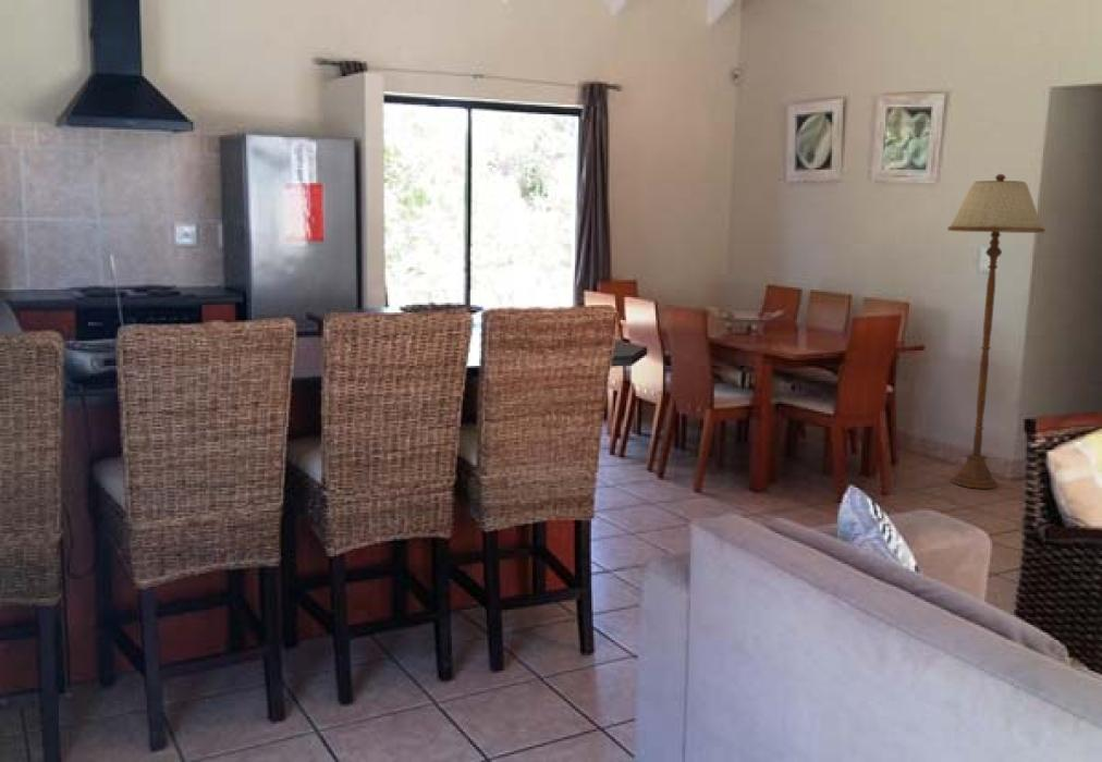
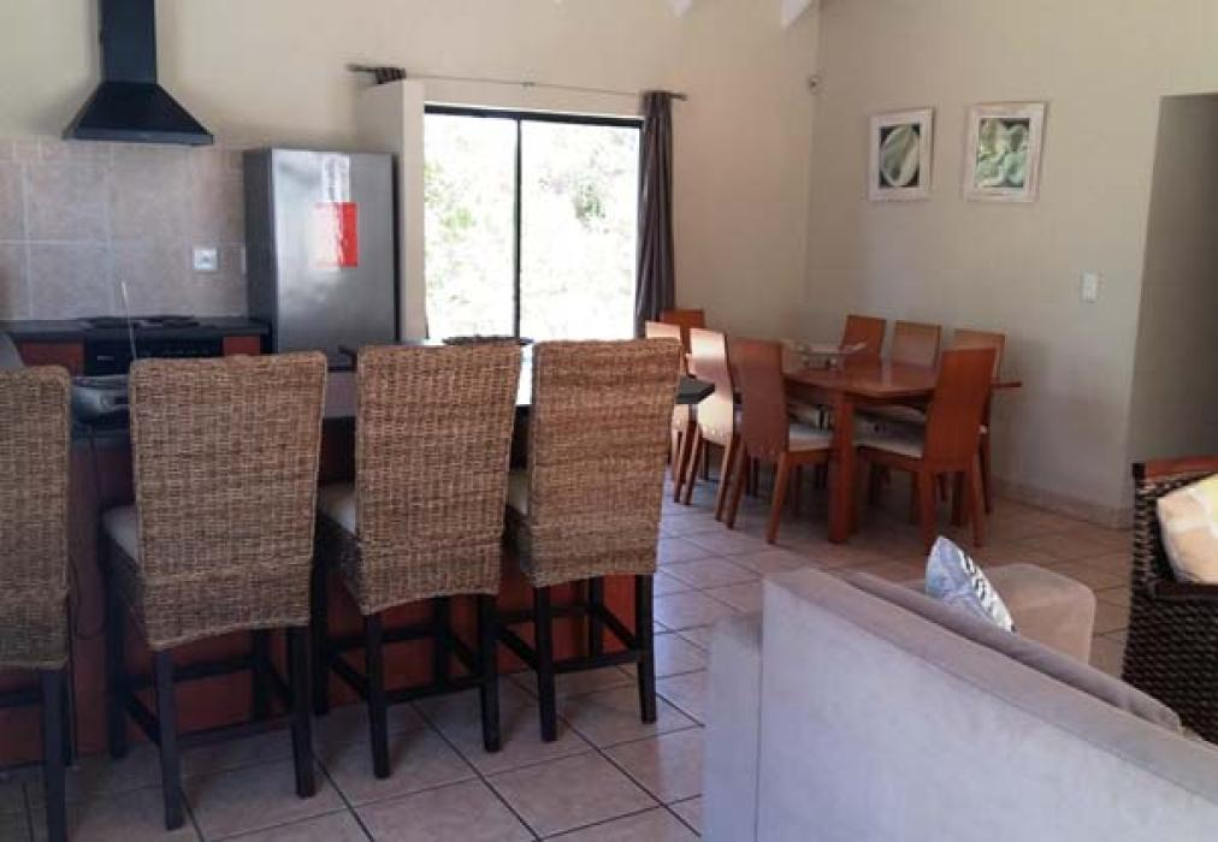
- floor lamp [946,173,1046,490]
